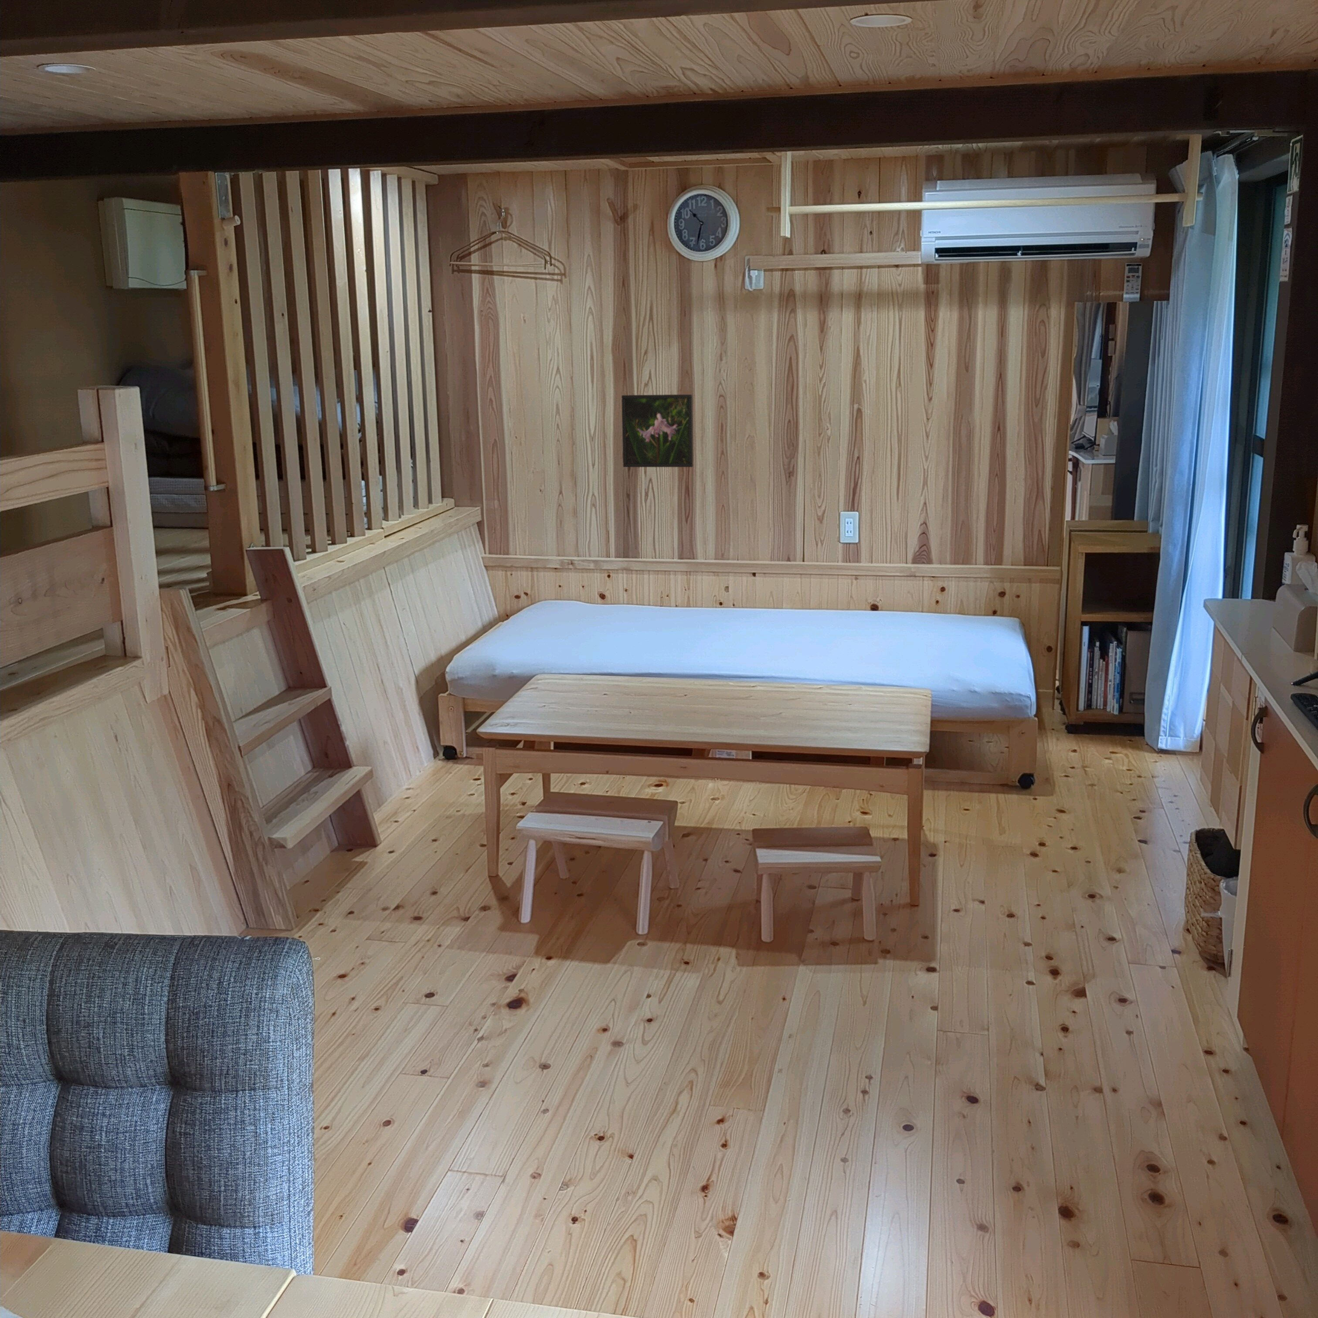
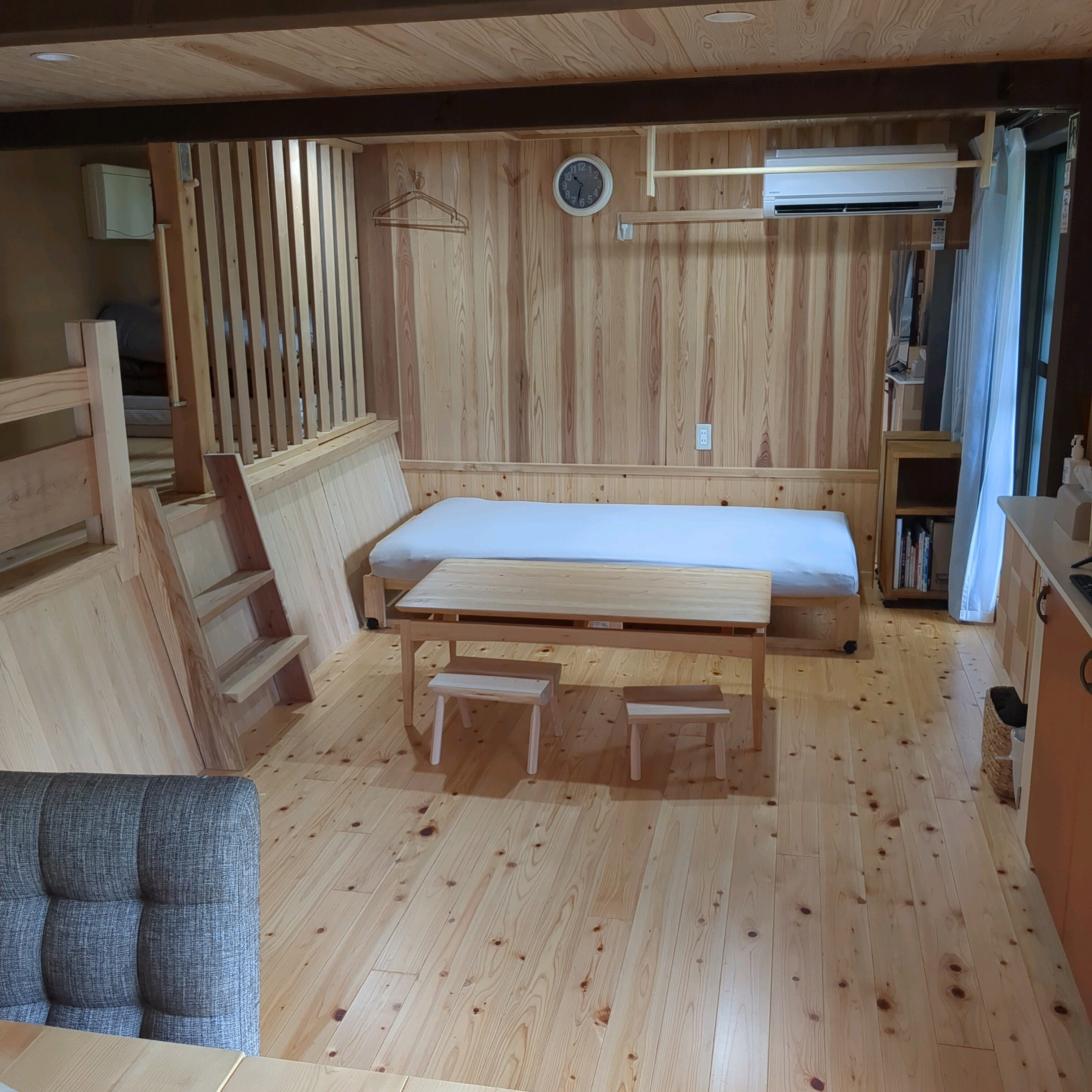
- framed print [622,393,694,467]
